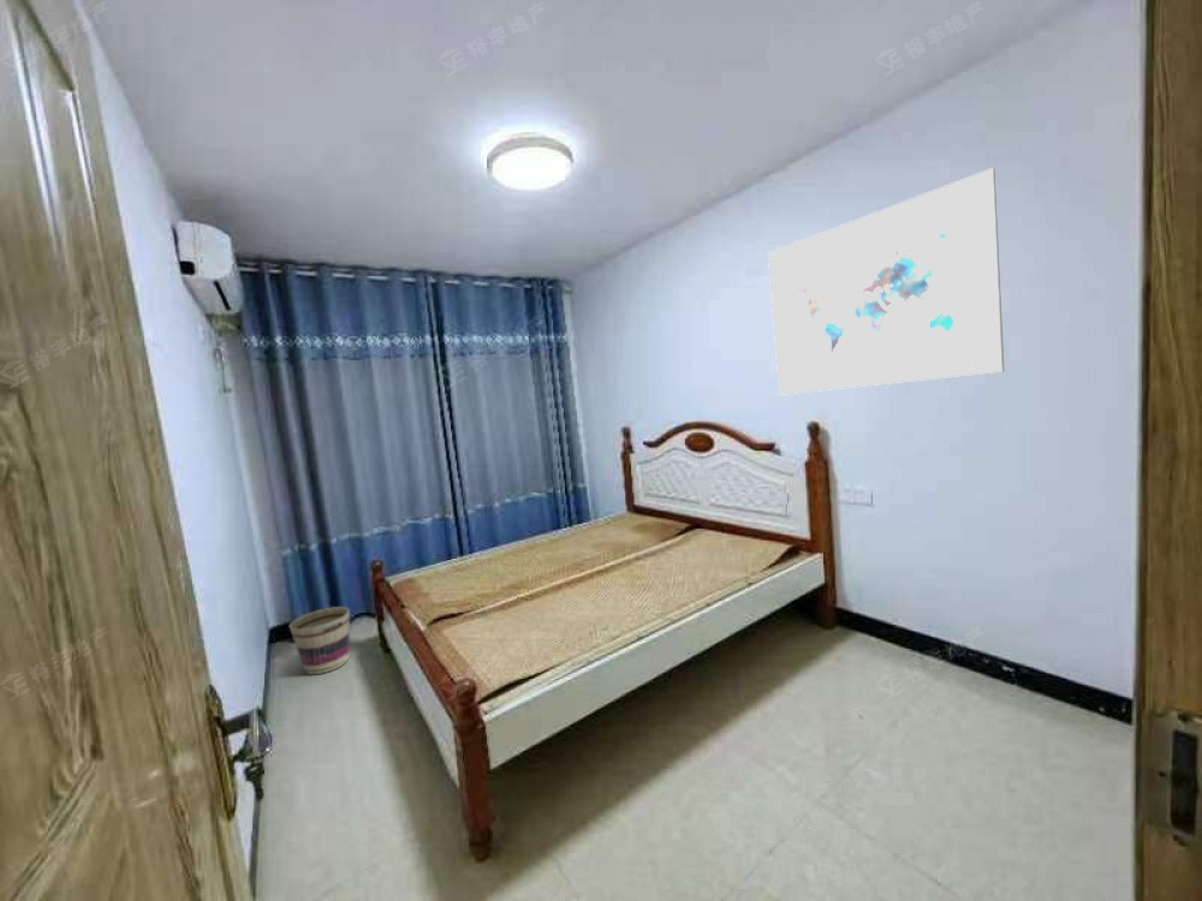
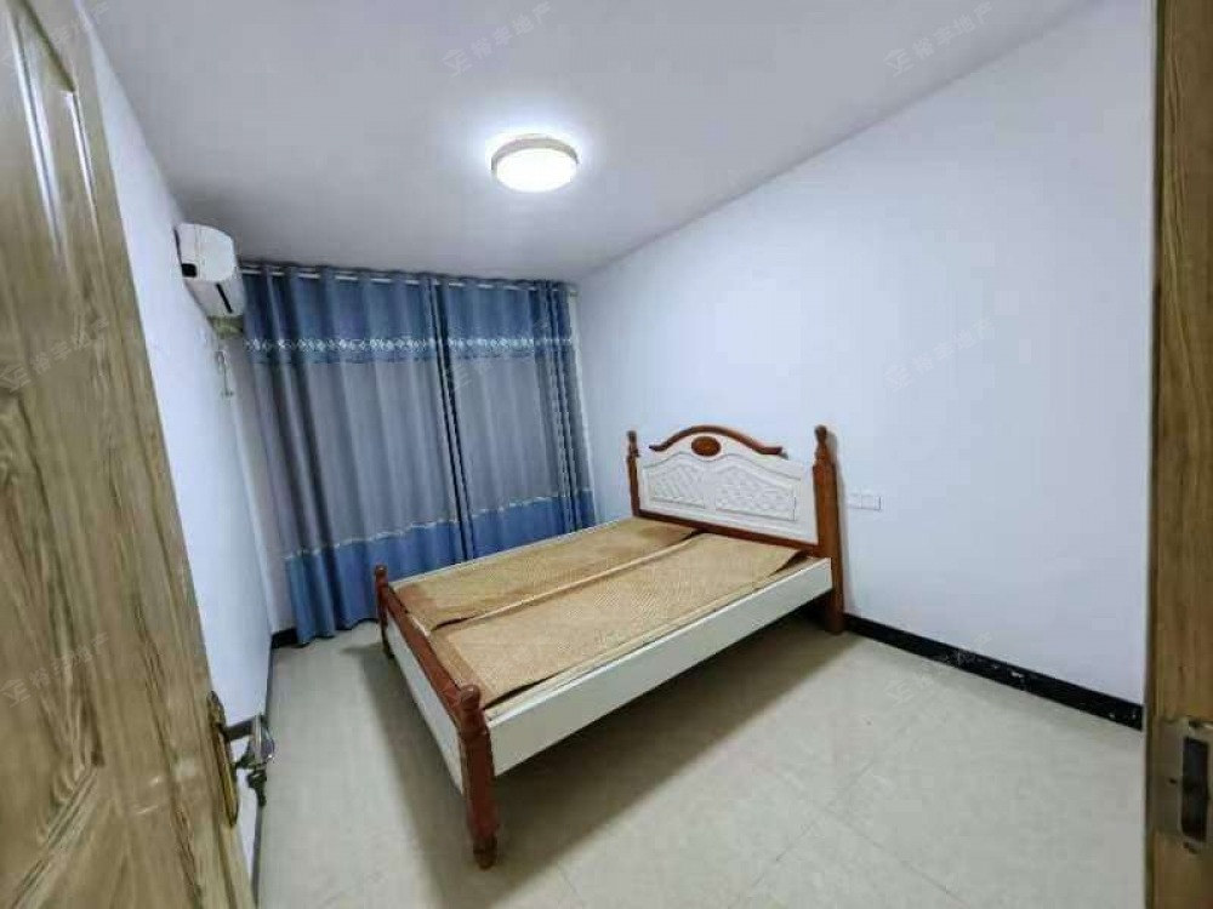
- basket [288,605,351,675]
- wall art [767,167,1005,396]
